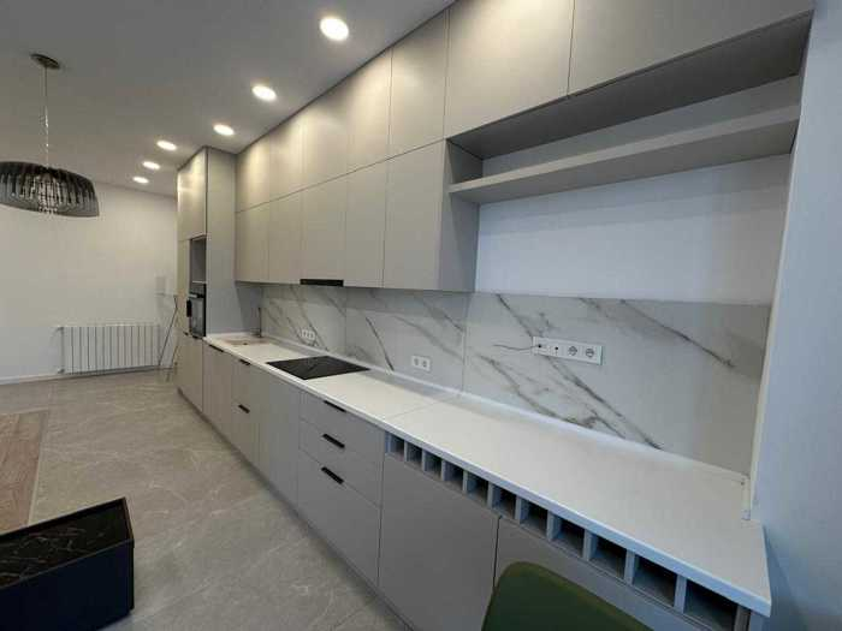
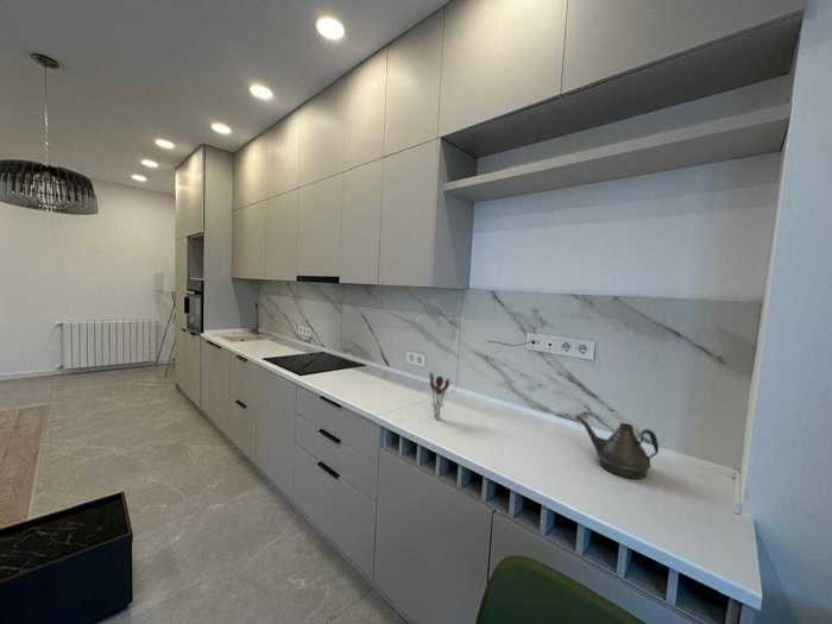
+ utensil holder [429,371,450,420]
+ teapot [574,416,660,480]
